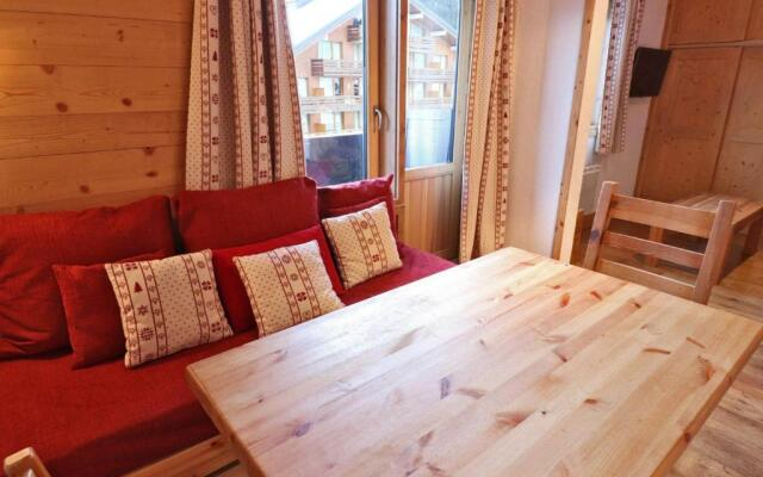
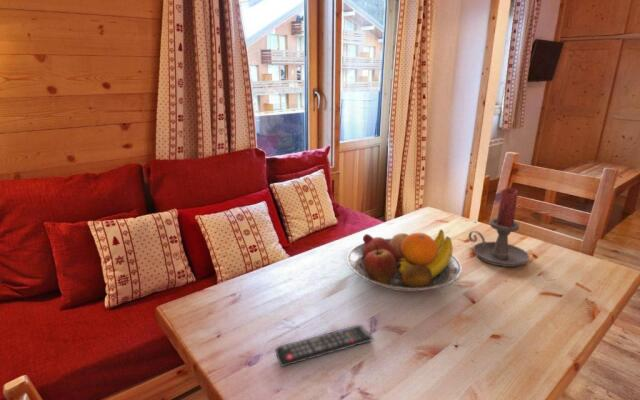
+ candle holder [467,187,530,268]
+ remote control [275,324,374,368]
+ fruit bowl [346,229,463,292]
